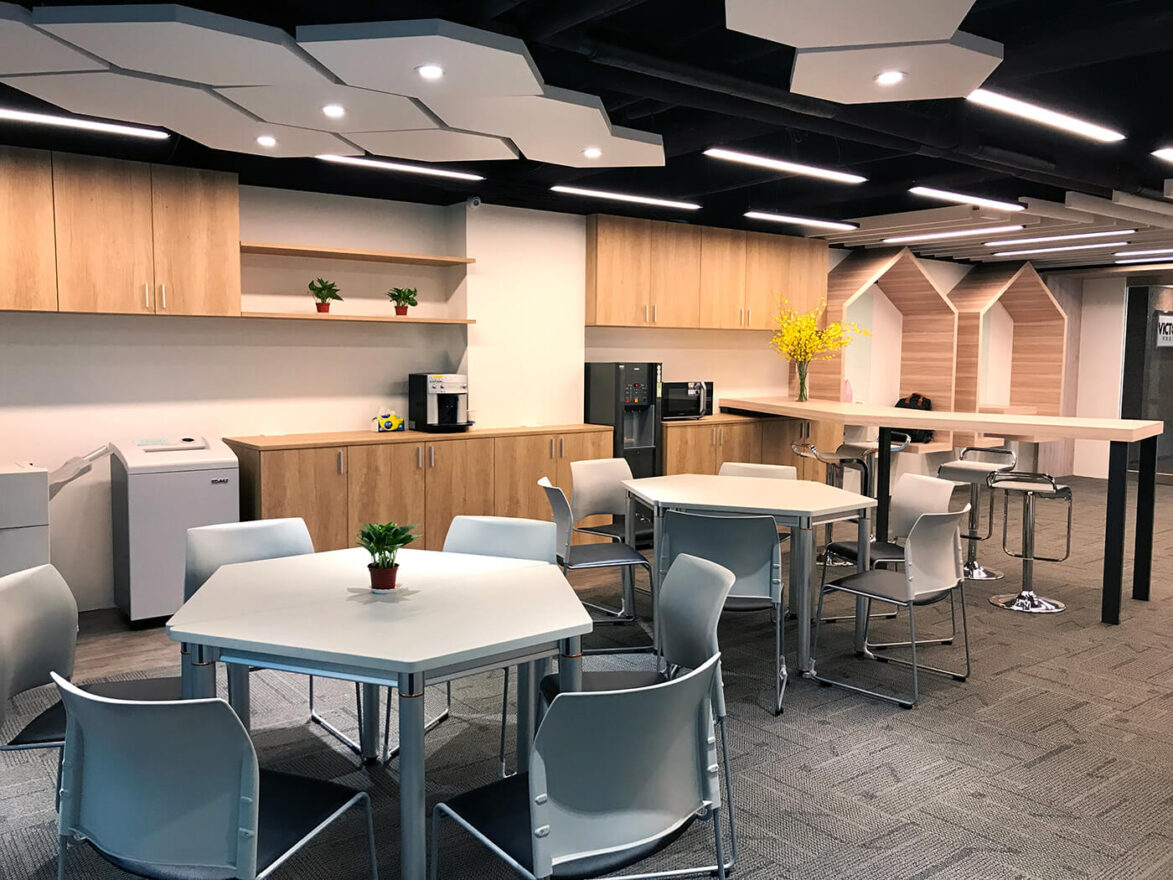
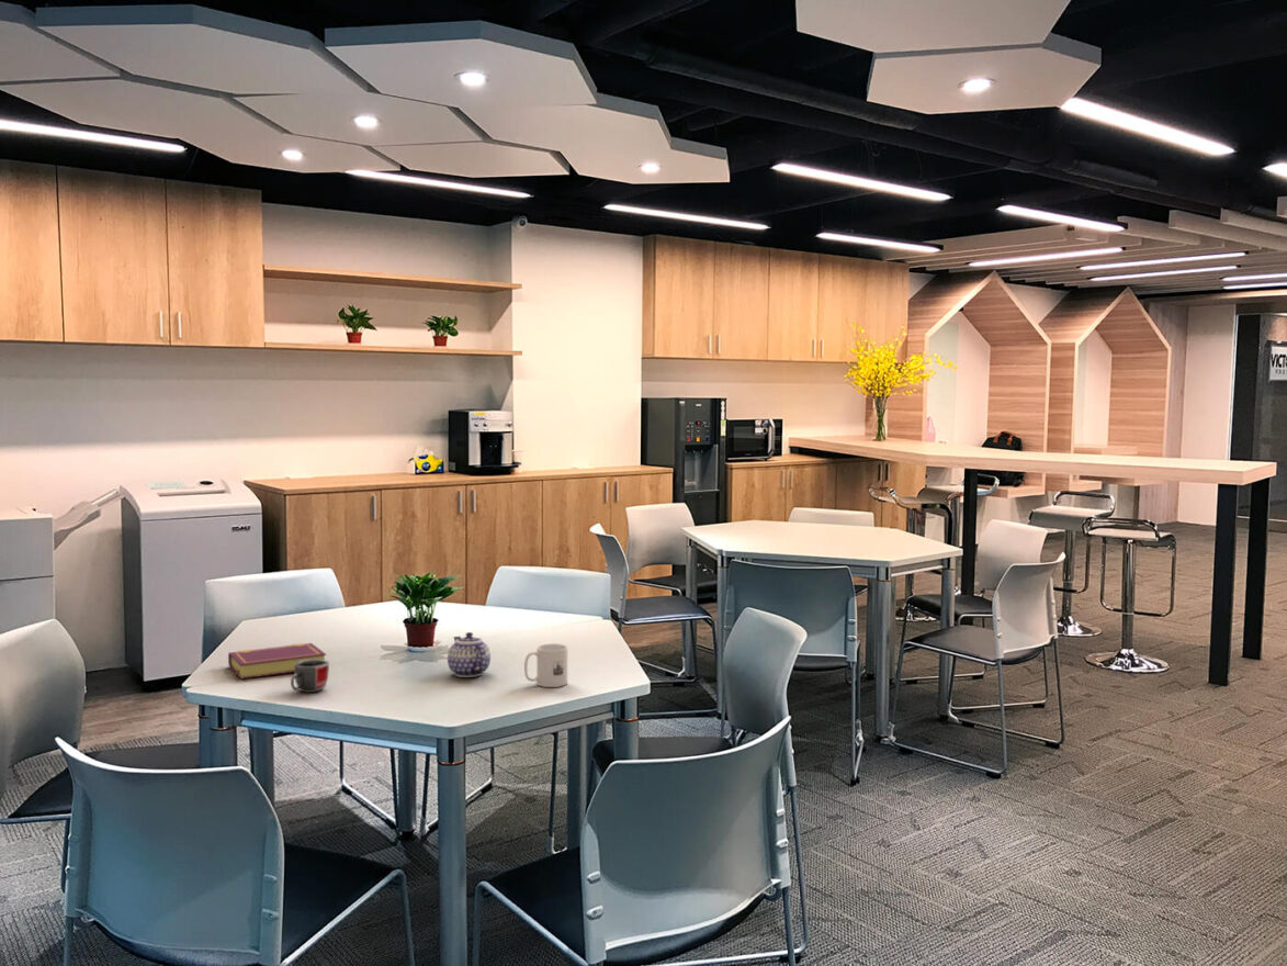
+ teapot [447,631,492,678]
+ mug [523,642,568,688]
+ mug [290,660,330,694]
+ book [227,642,327,681]
